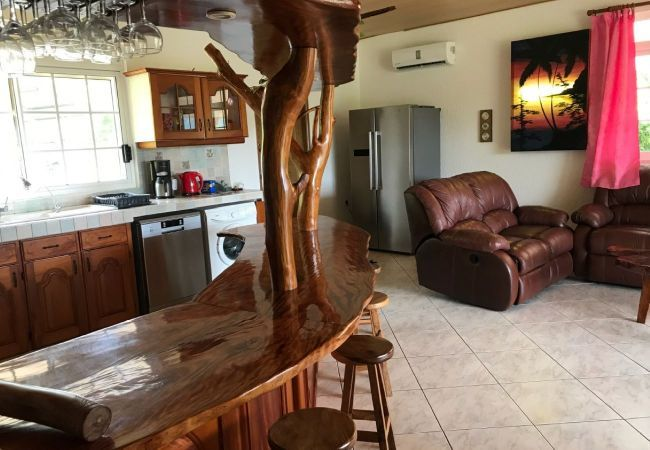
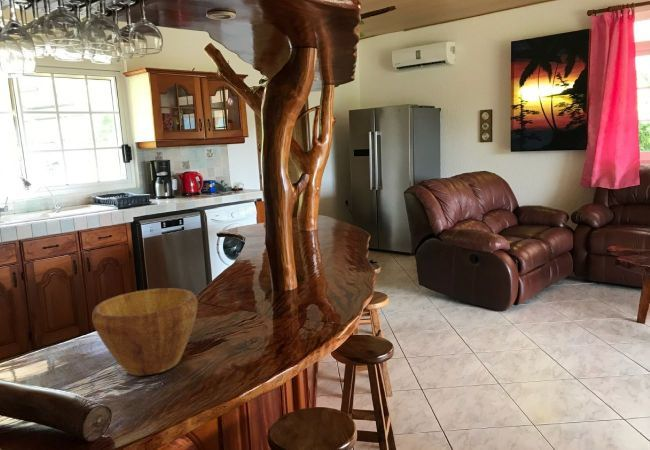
+ bowl [91,287,199,377]
